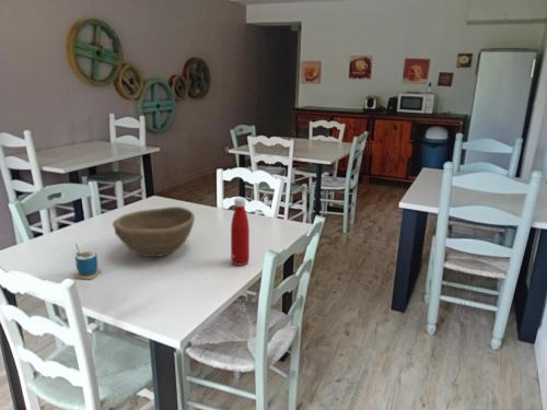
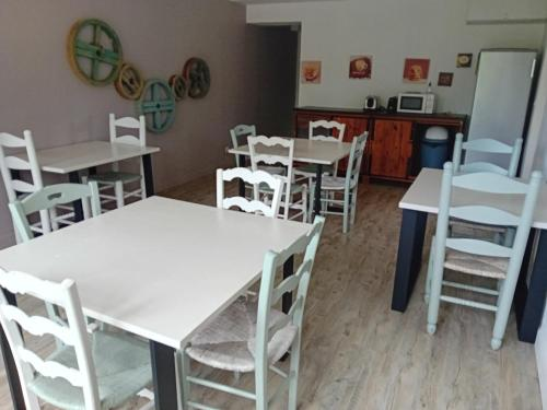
- bowl [112,206,196,258]
- cup [73,242,103,280]
- bottle [230,197,251,267]
